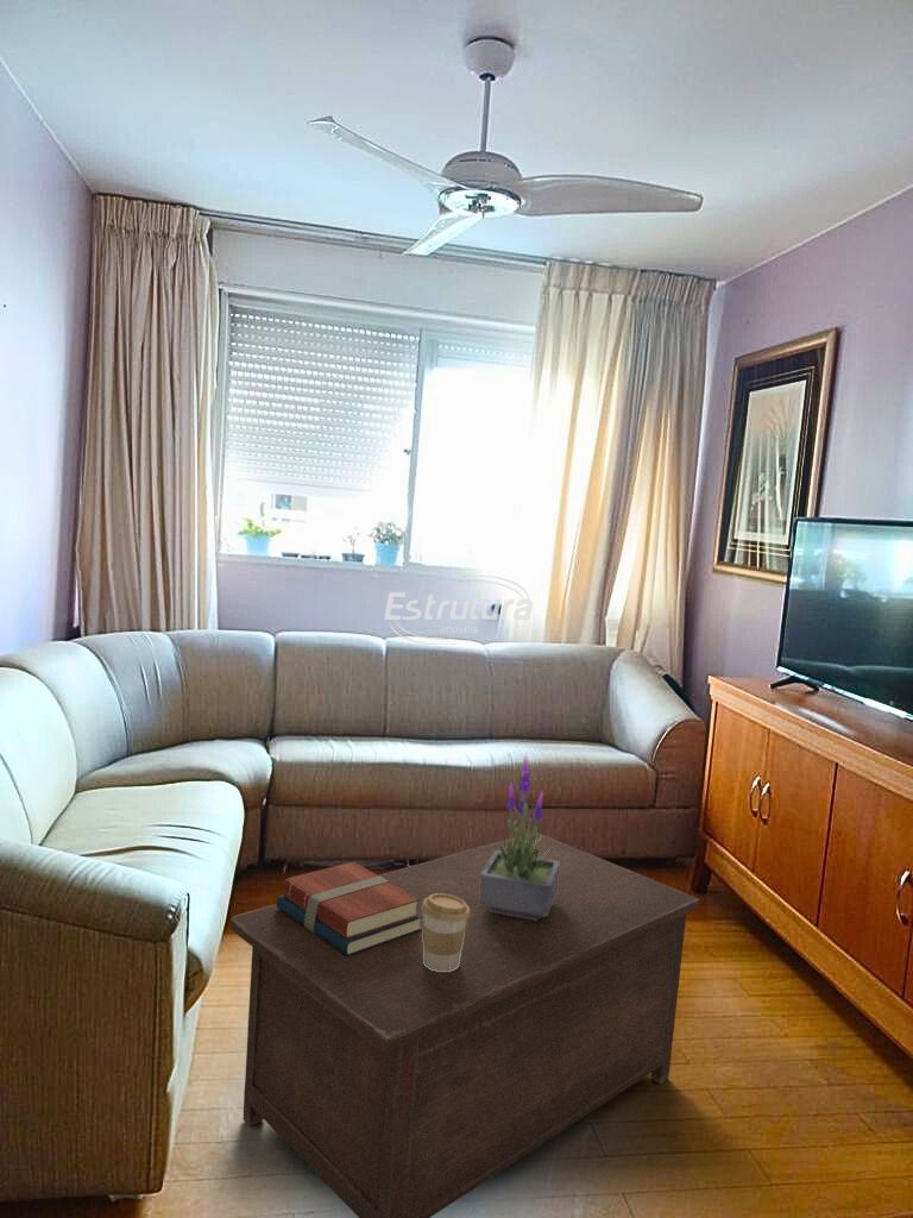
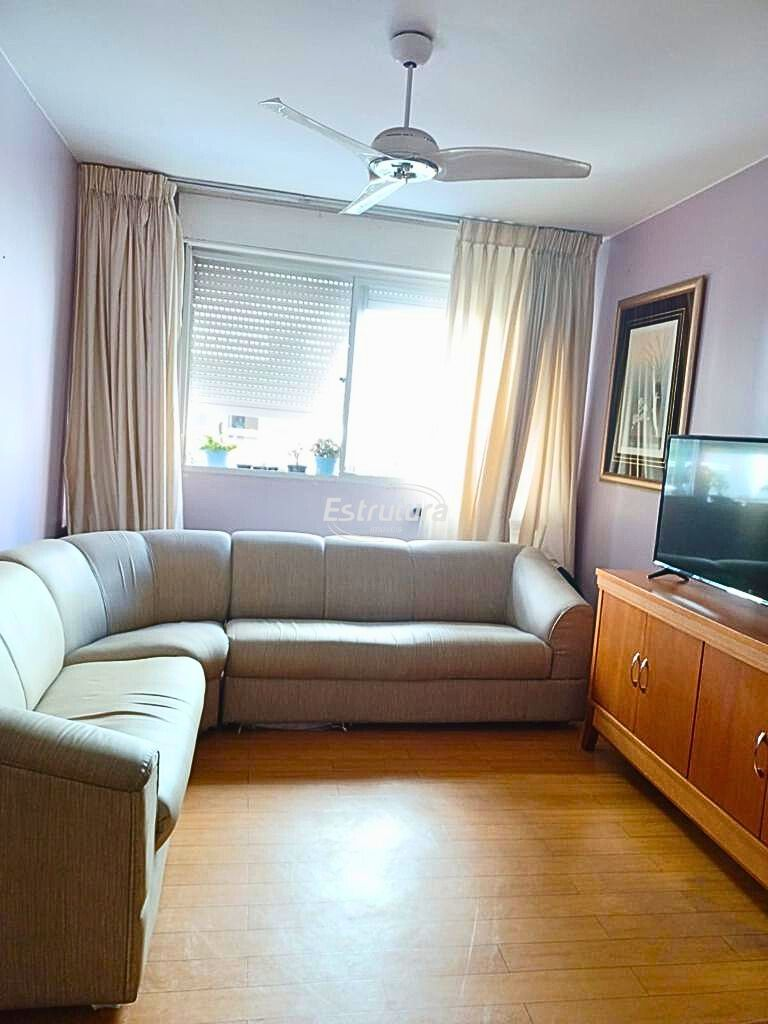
- cabinet [229,831,700,1218]
- books [276,860,423,955]
- coffee cup [422,893,470,972]
- potted plant [479,754,559,921]
